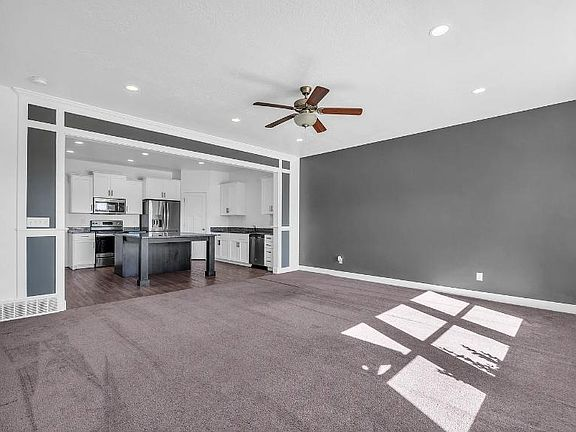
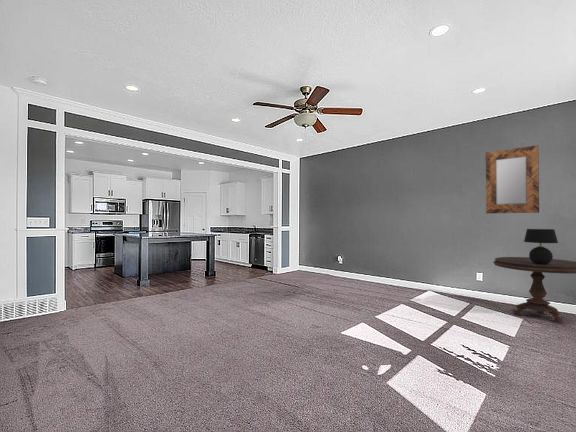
+ home mirror [485,144,540,214]
+ table lamp [523,228,559,265]
+ side table [492,256,576,324]
